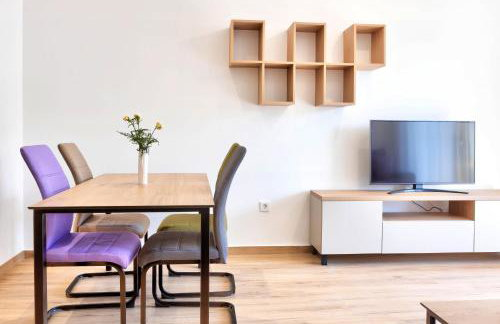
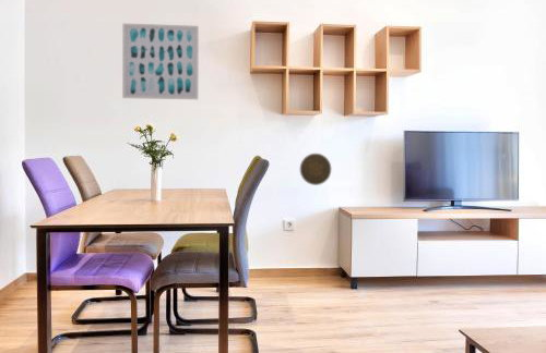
+ decorative plate [299,153,332,186]
+ wall art [121,22,200,100]
